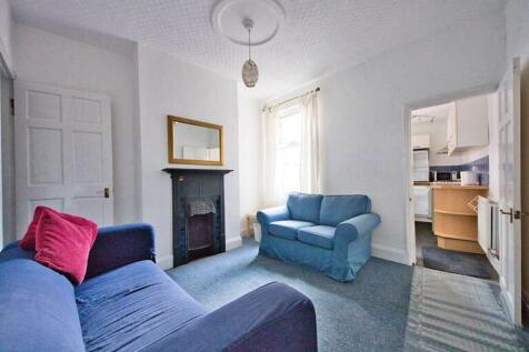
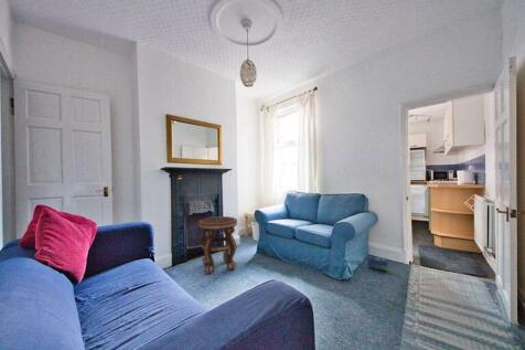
+ side table [197,215,238,275]
+ toy train [365,254,395,275]
